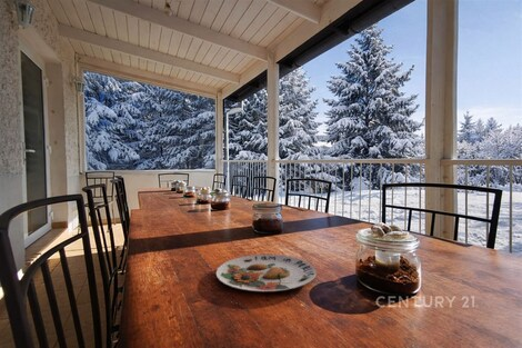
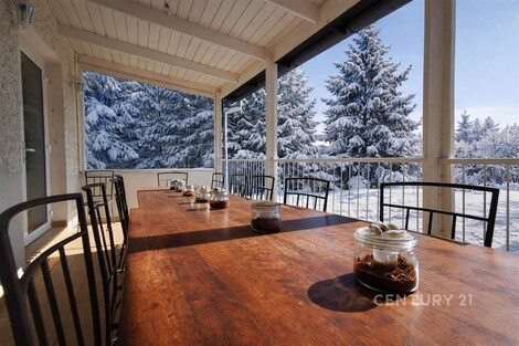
- plate [215,253,317,292]
